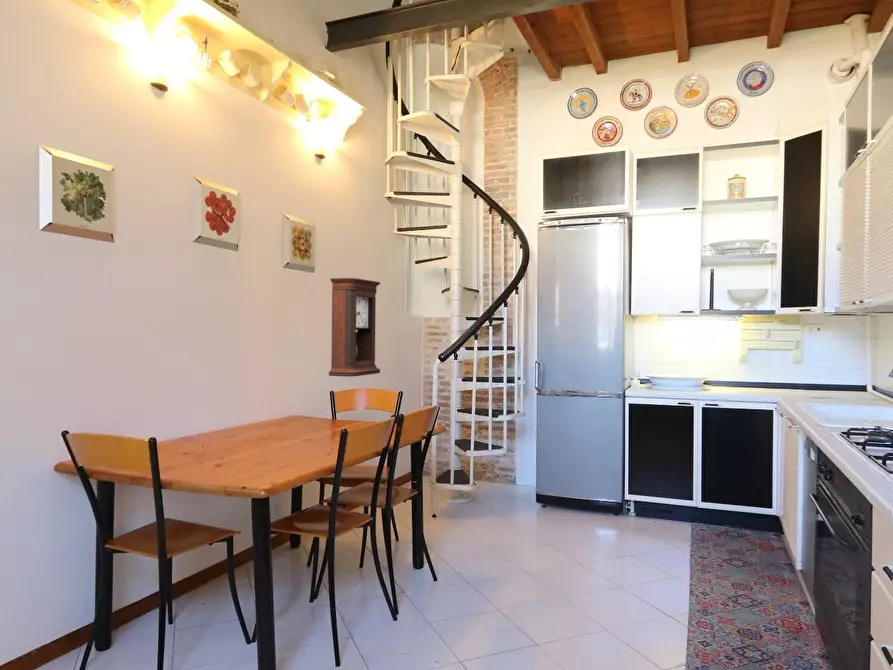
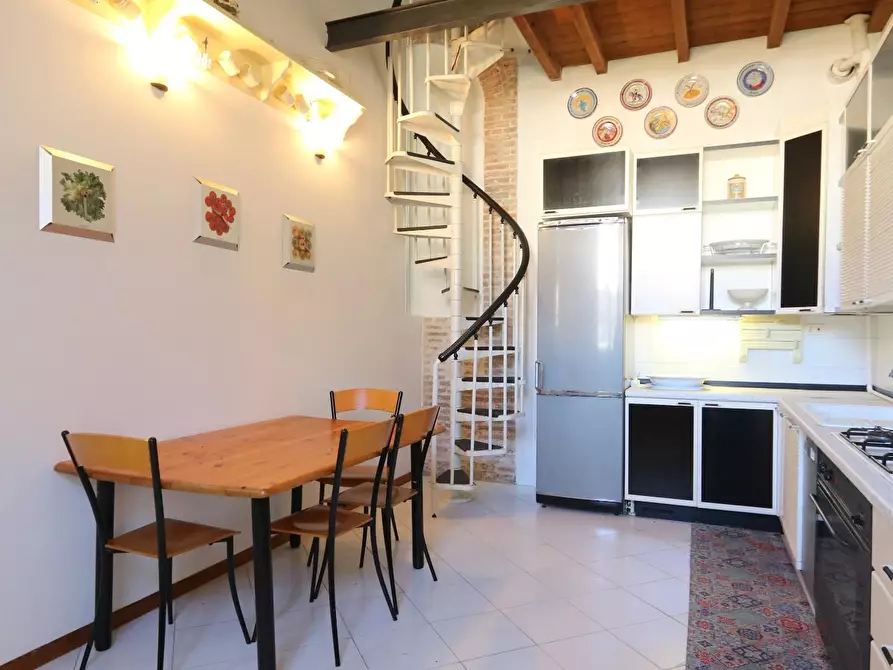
- pendulum clock [328,277,381,378]
